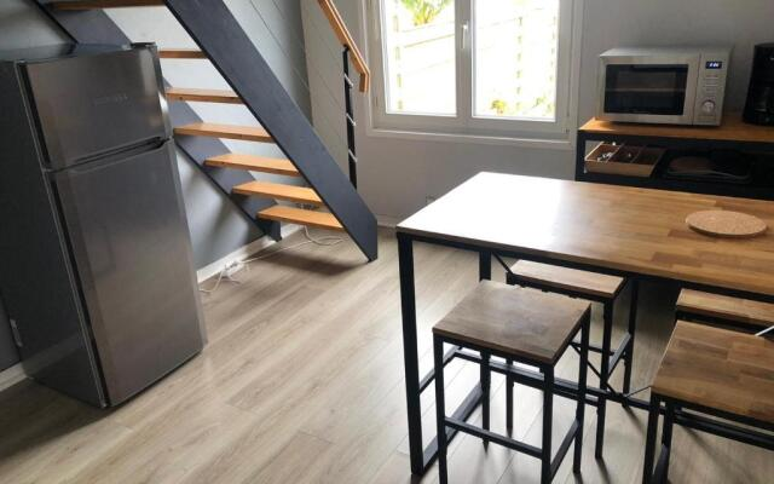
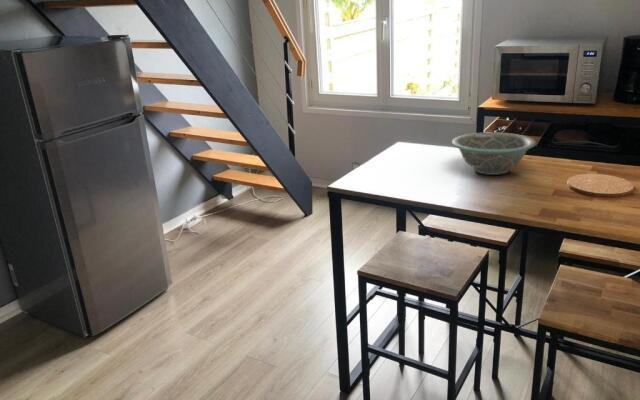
+ decorative bowl [451,131,537,176]
